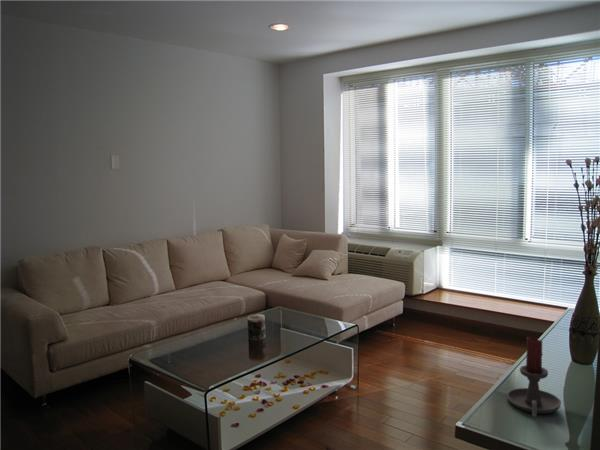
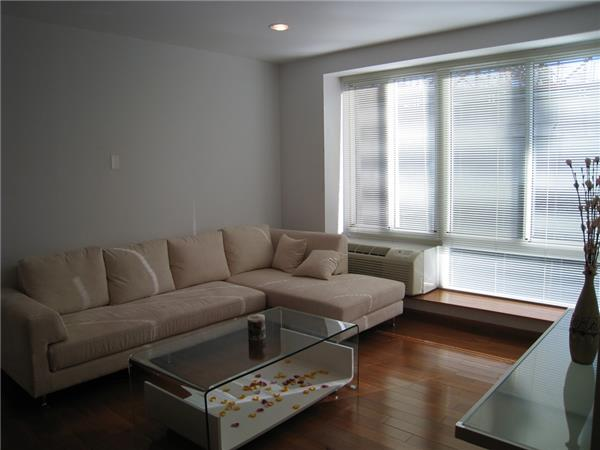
- candle holder [506,336,562,418]
